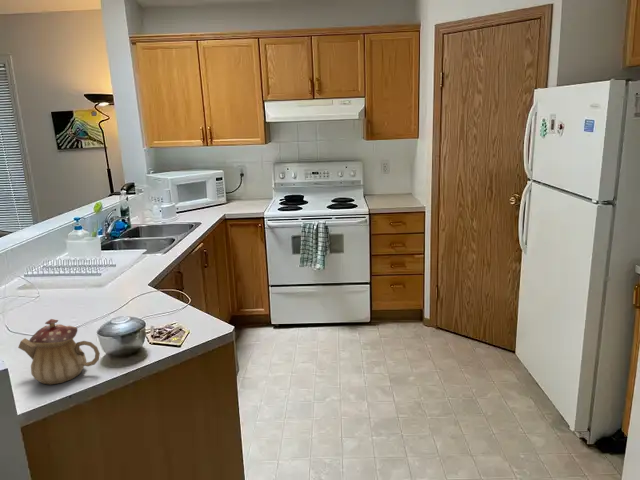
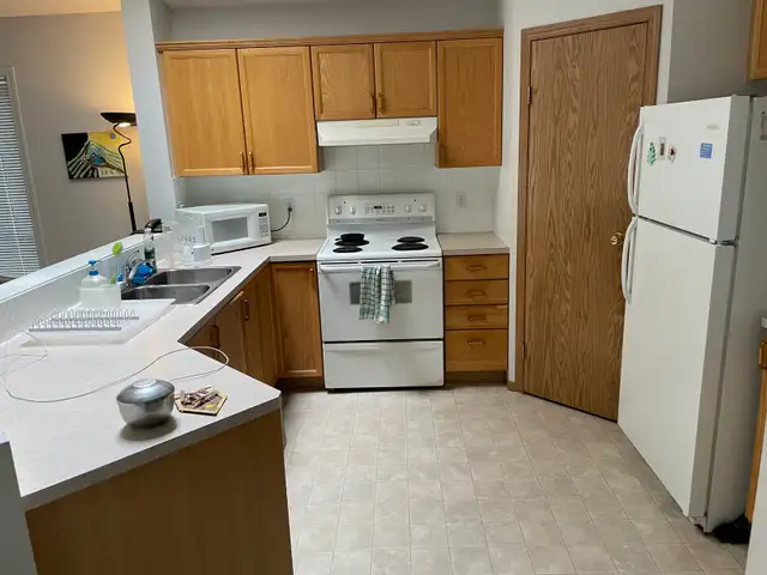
- teapot [17,318,101,386]
